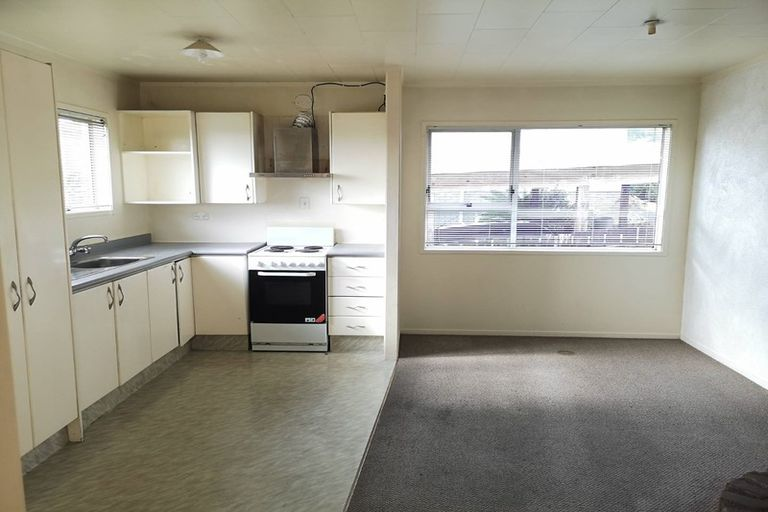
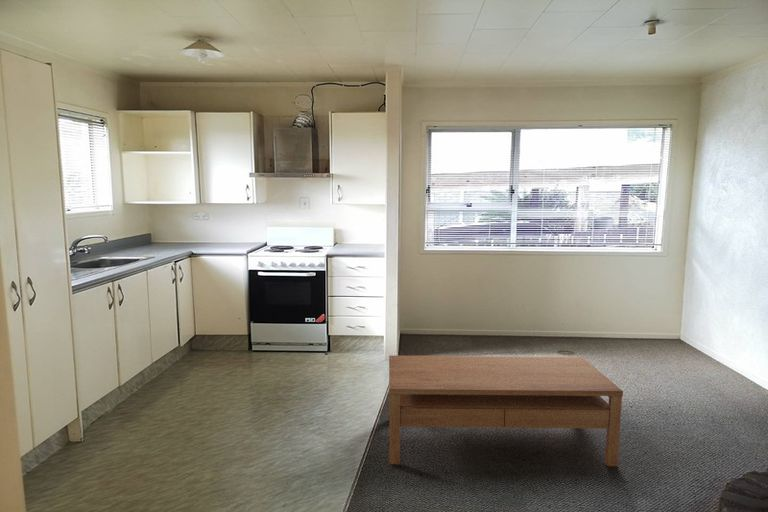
+ coffee table [388,354,624,467]
